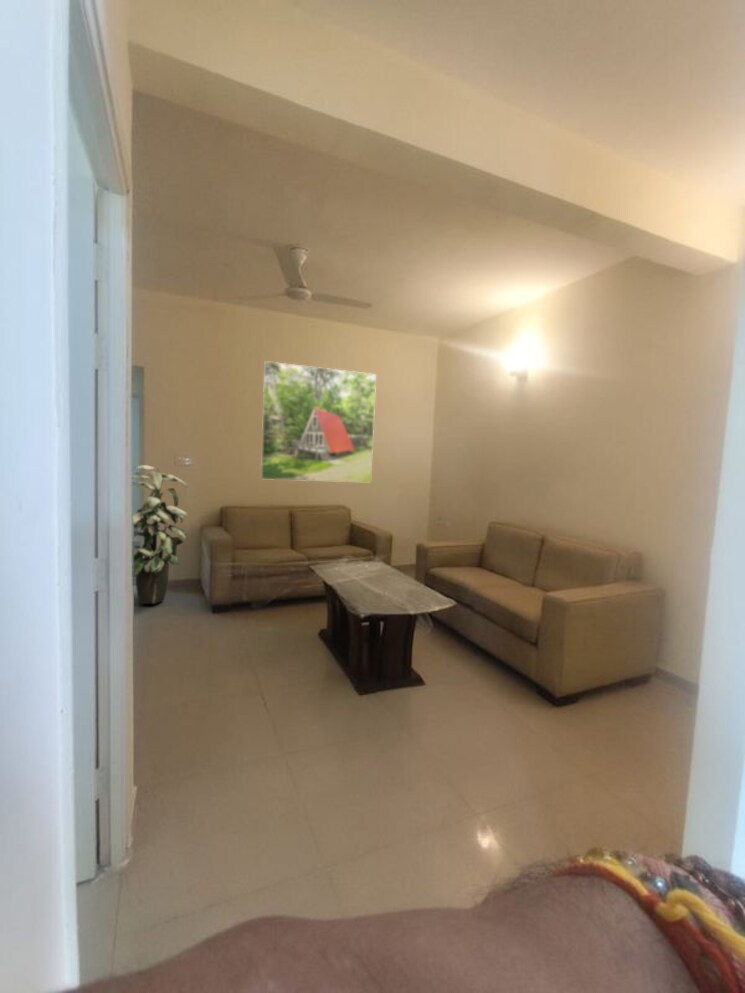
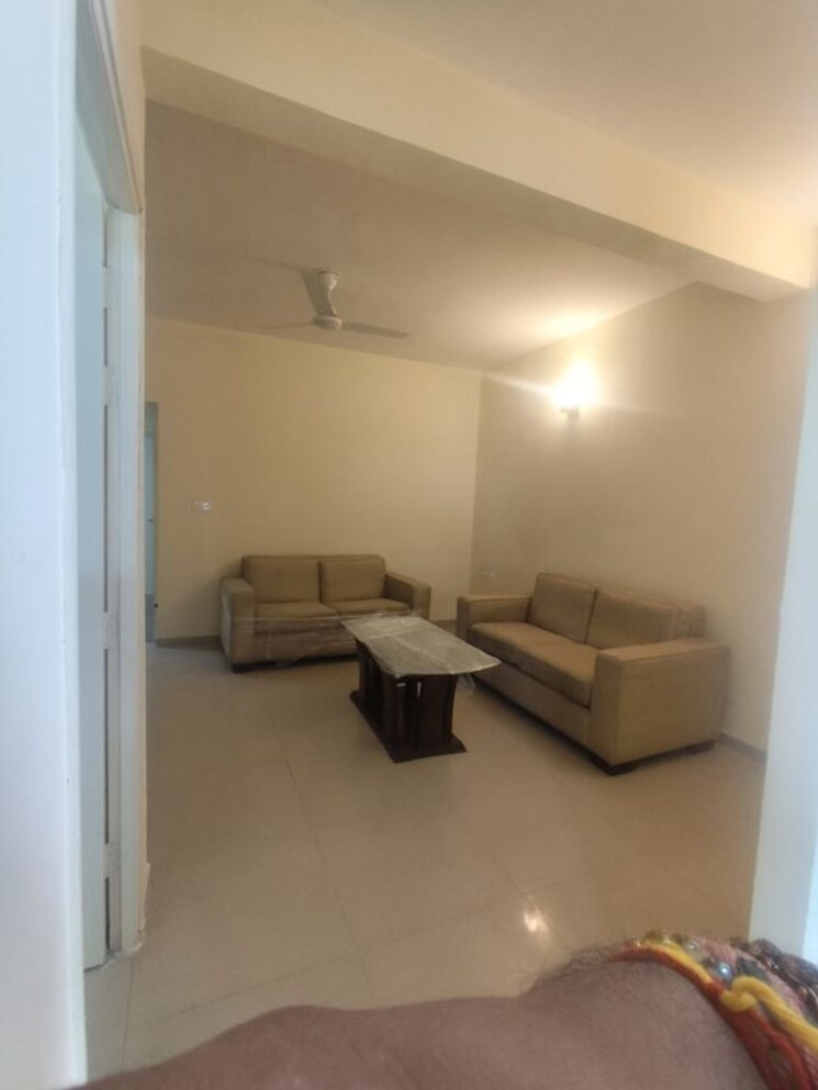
- indoor plant [132,464,189,605]
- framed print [260,360,377,484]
